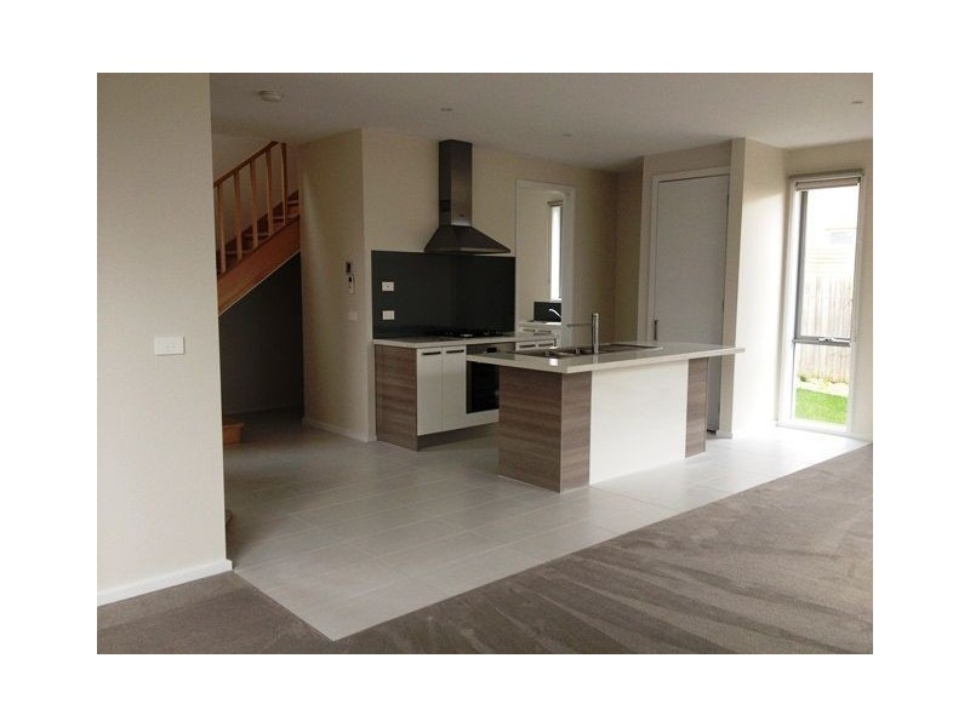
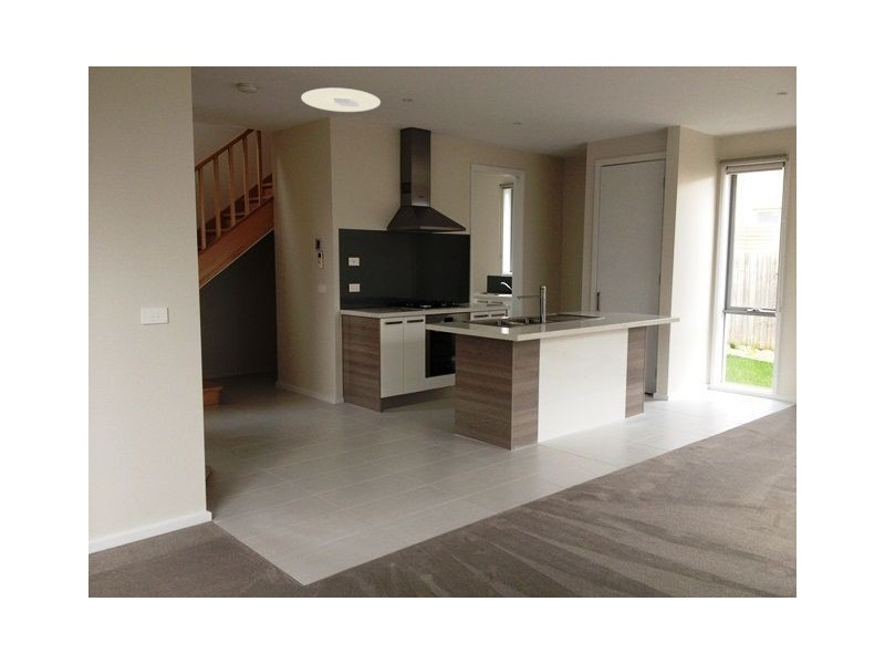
+ ceiling light [300,87,382,113]
